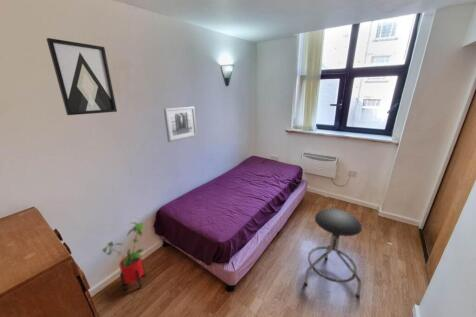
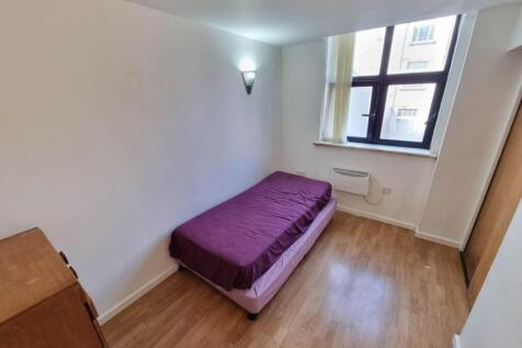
- wall art [163,106,198,143]
- house plant [101,221,148,292]
- wall art [46,37,118,116]
- stool [303,207,363,298]
